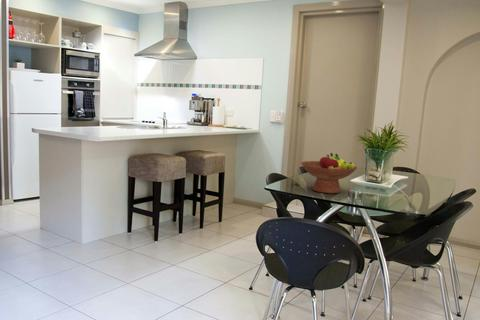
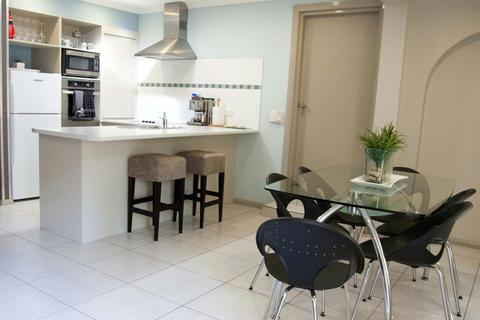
- fruit bowl [300,152,358,194]
